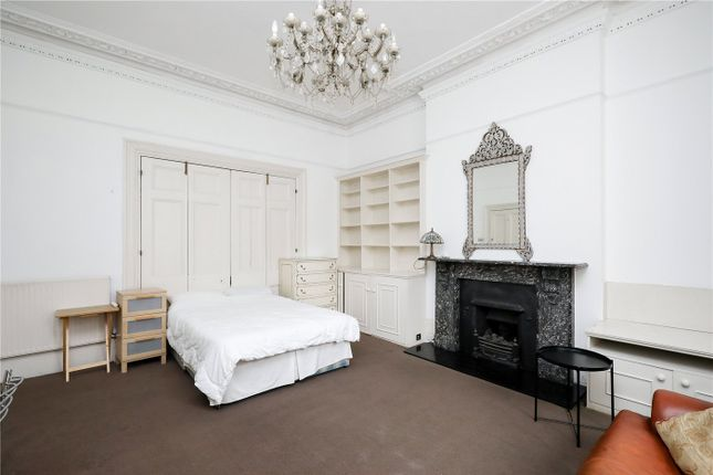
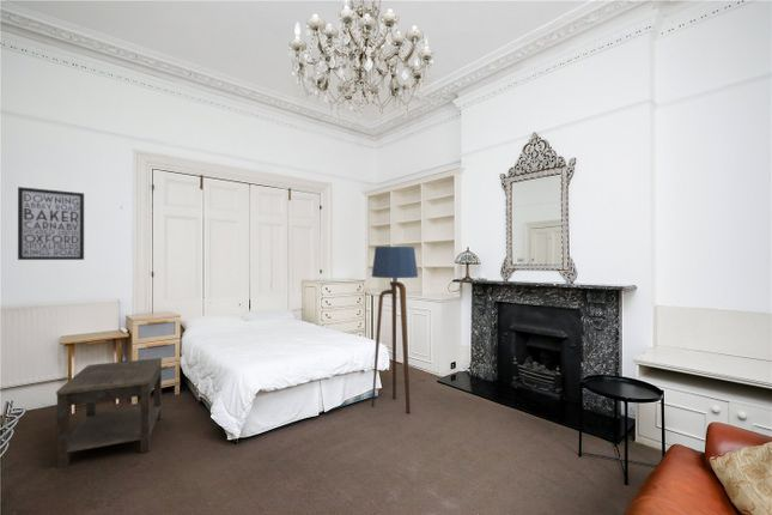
+ floor lamp [371,246,419,414]
+ wall art [17,186,85,261]
+ side table [55,357,163,469]
